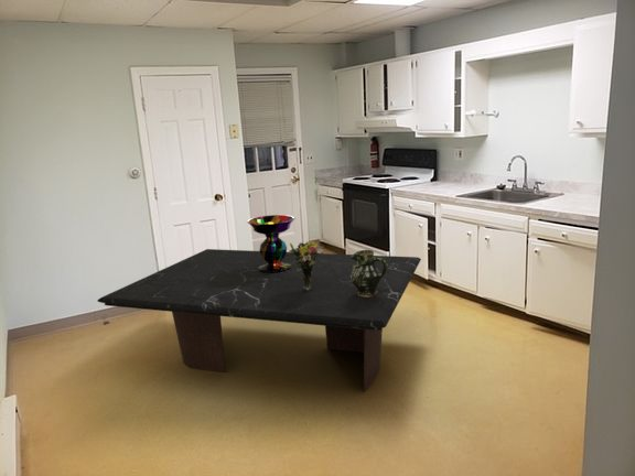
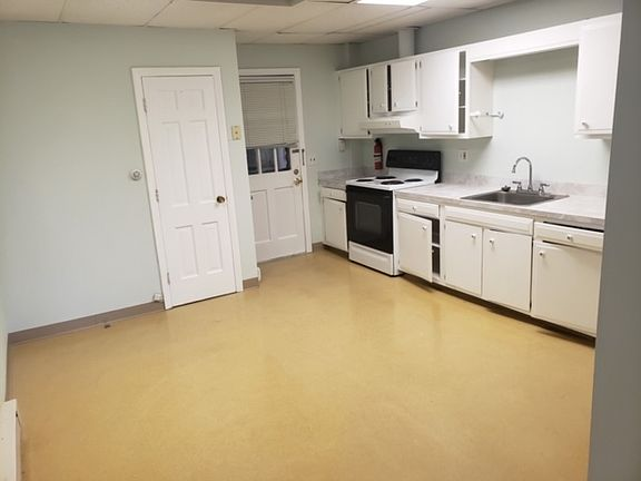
- decorative bowl [246,214,297,273]
- bouquet [284,240,325,290]
- dining table [96,248,422,392]
- ceramic pitcher [351,249,387,298]
